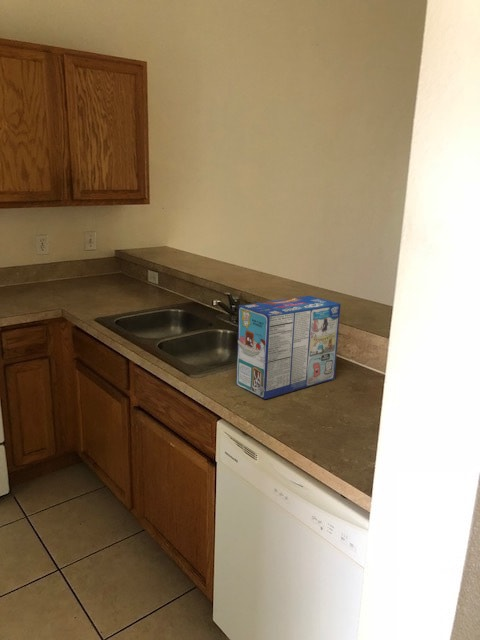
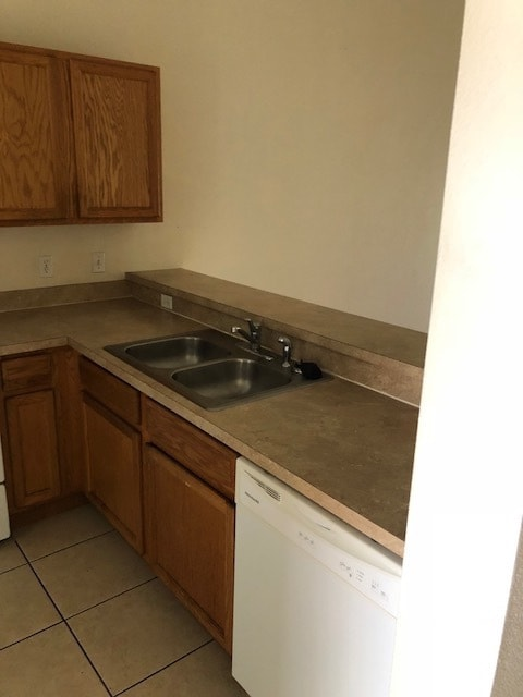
- toaster pastry box [235,295,342,400]
